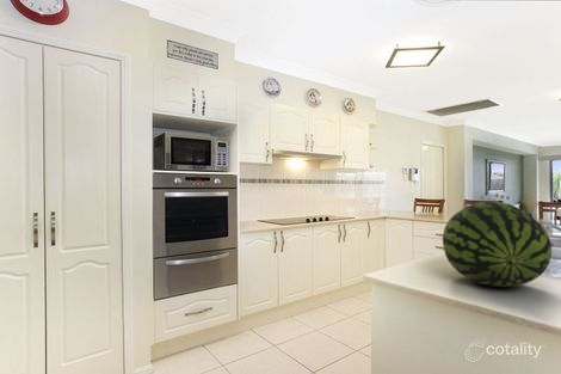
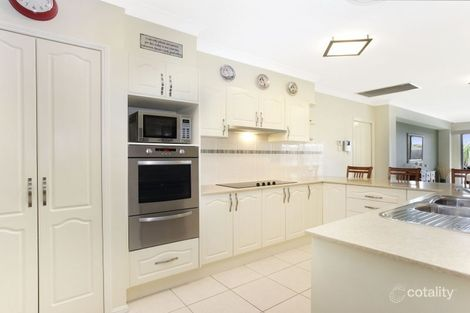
- fruit [442,201,553,288]
